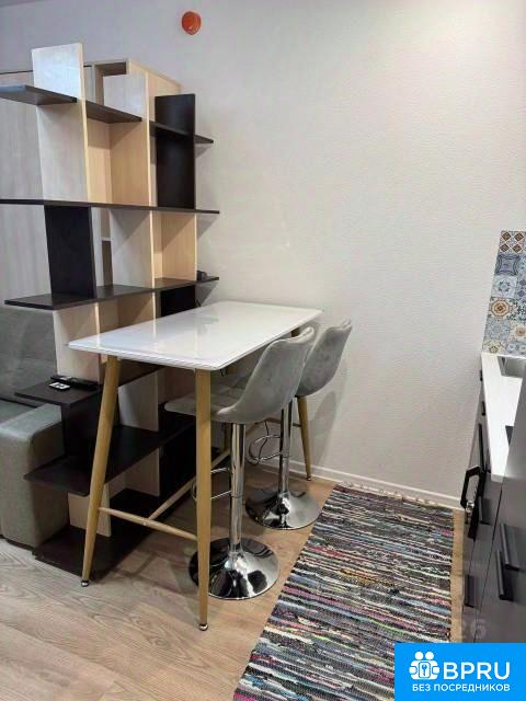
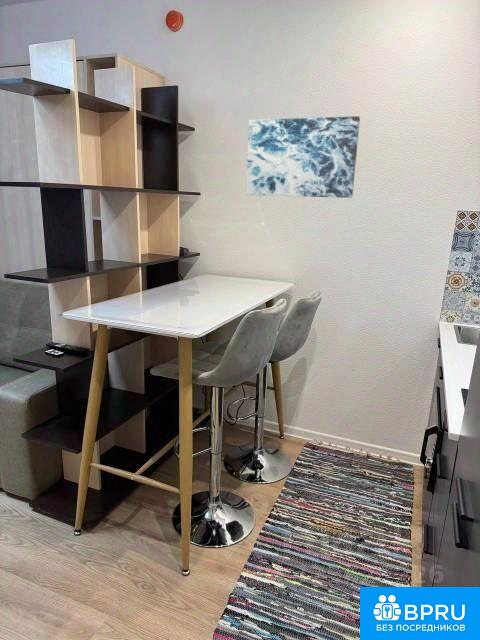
+ wall art [245,115,361,199]
